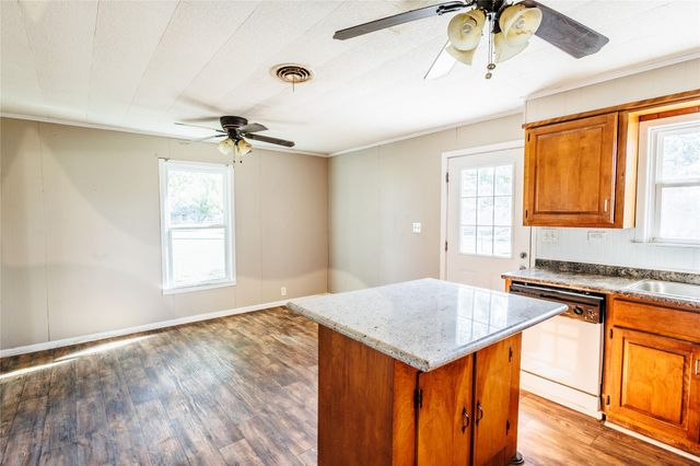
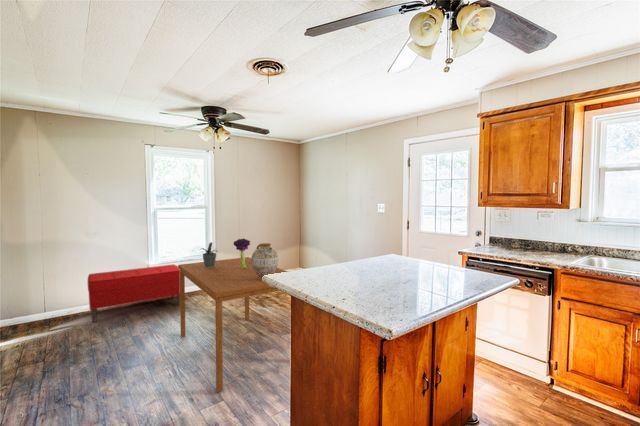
+ bouquet [233,238,251,269]
+ bench [87,264,180,323]
+ potted plant [200,241,219,268]
+ ceramic jug [250,242,279,280]
+ dining table [177,256,288,393]
